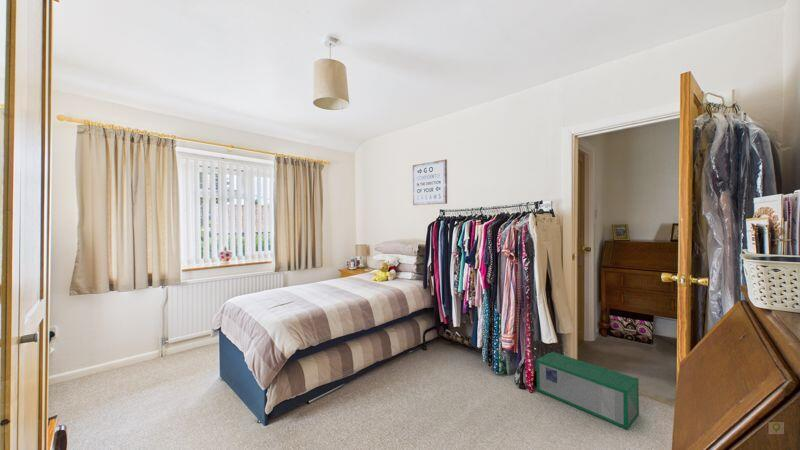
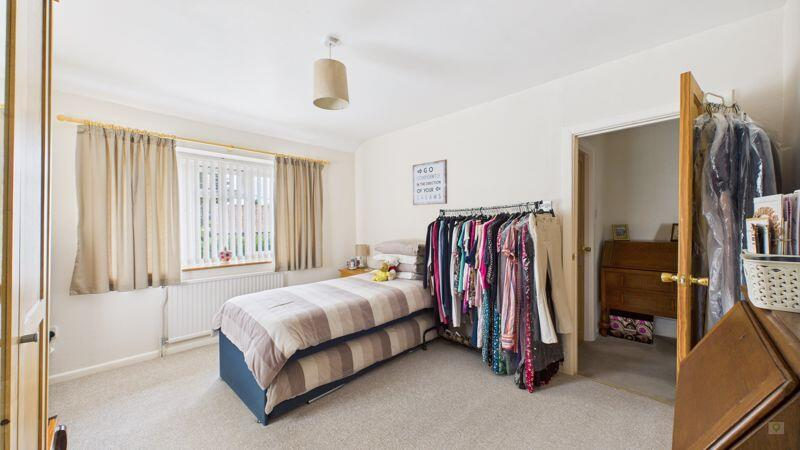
- storage bin [536,351,640,431]
